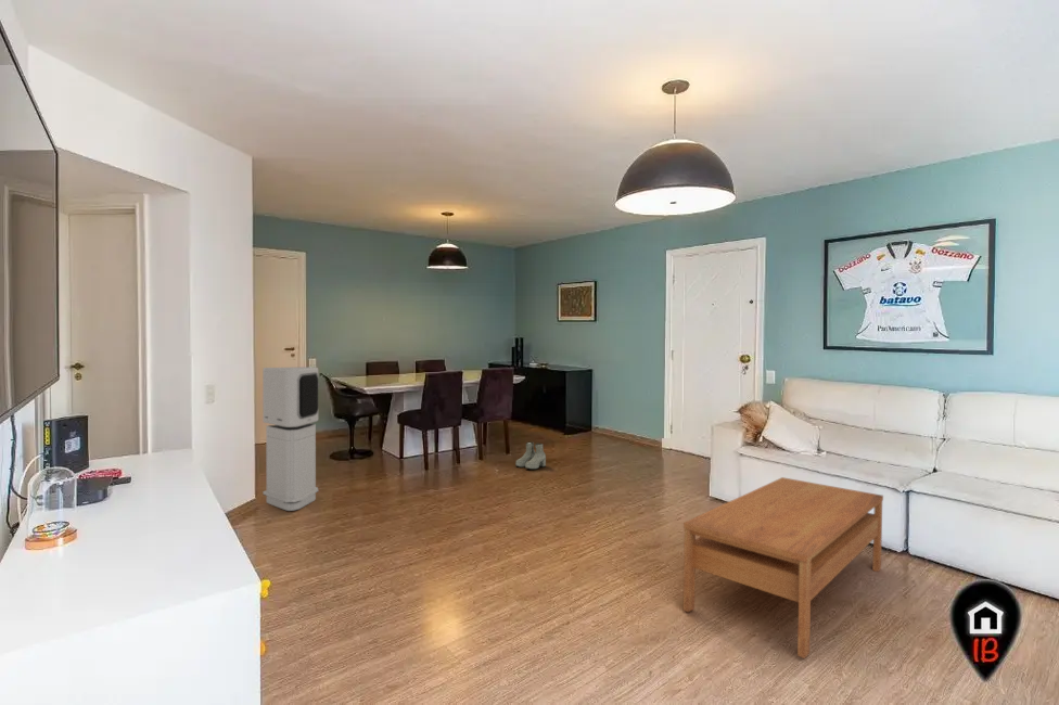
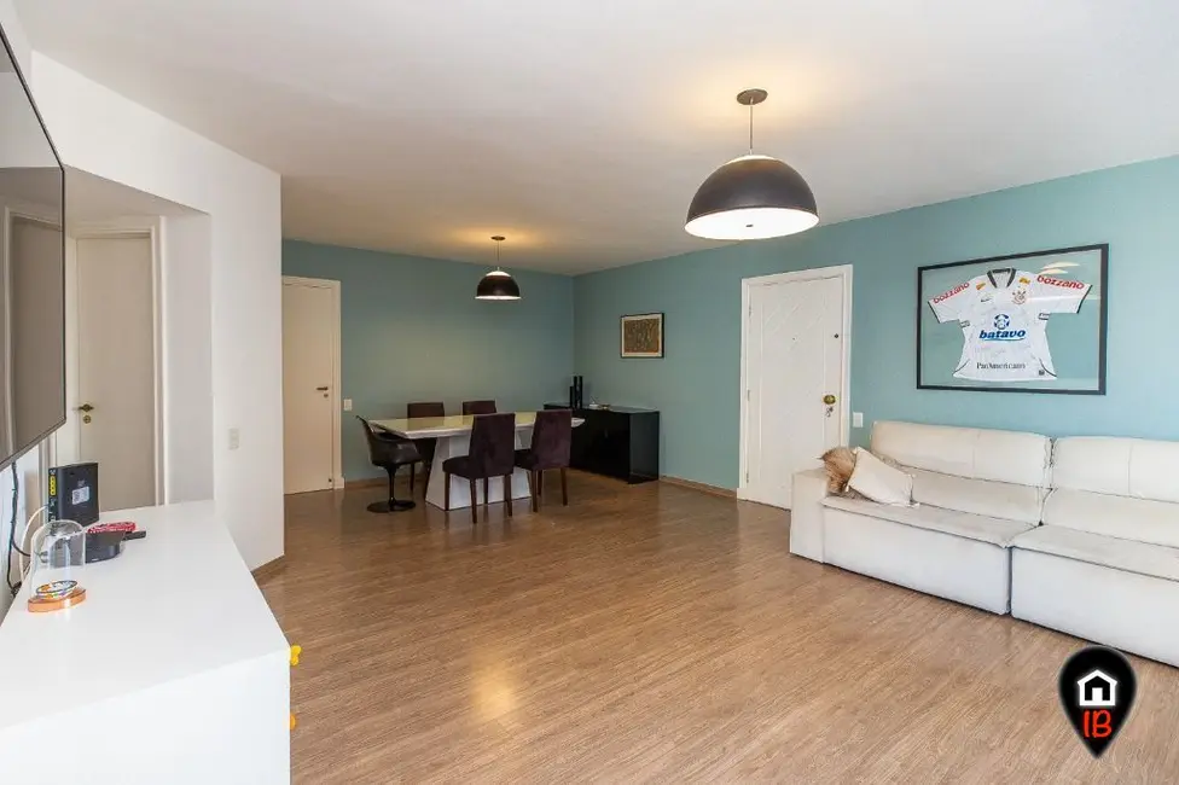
- boots [514,440,547,470]
- air purifier [261,367,320,512]
- coffee table [682,476,884,659]
